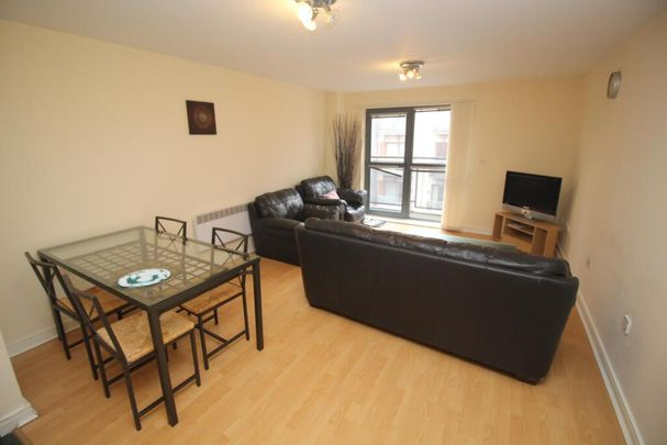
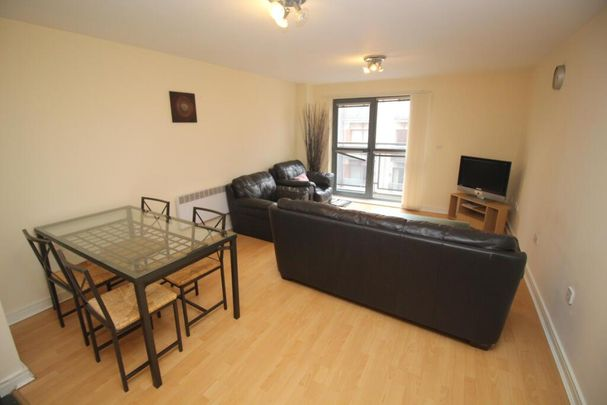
- plate [116,267,173,288]
